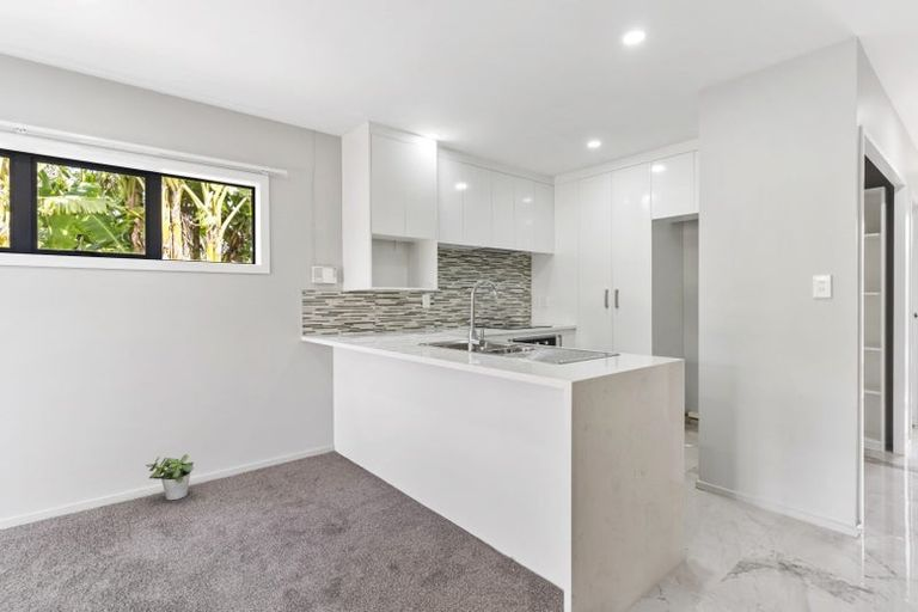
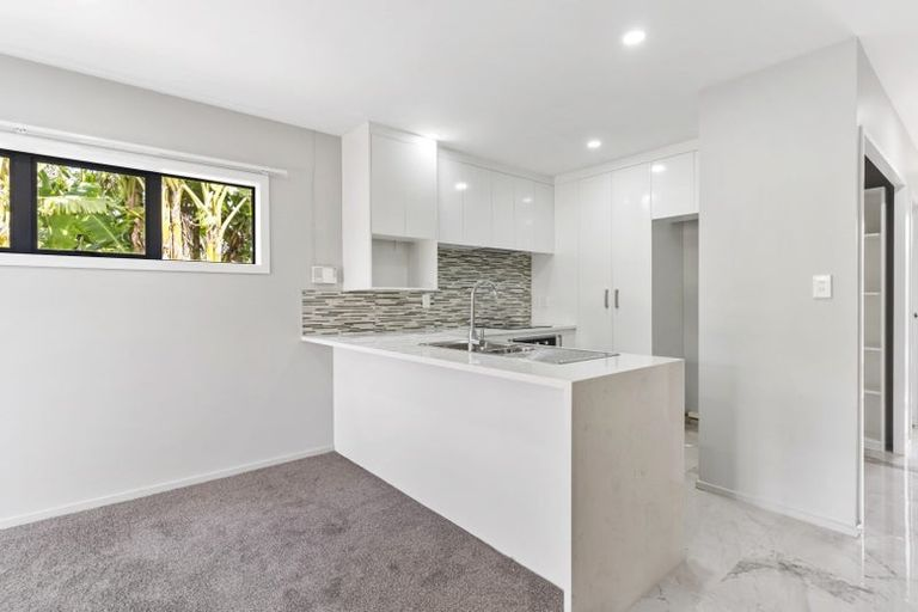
- potted plant [145,453,195,501]
